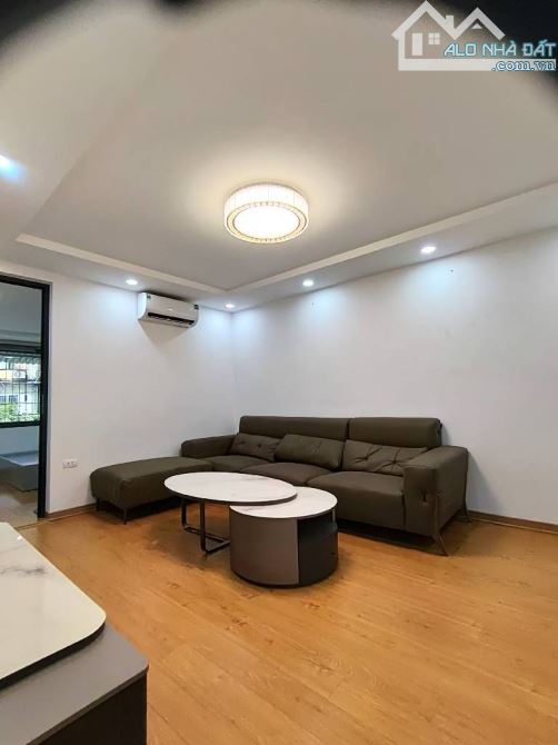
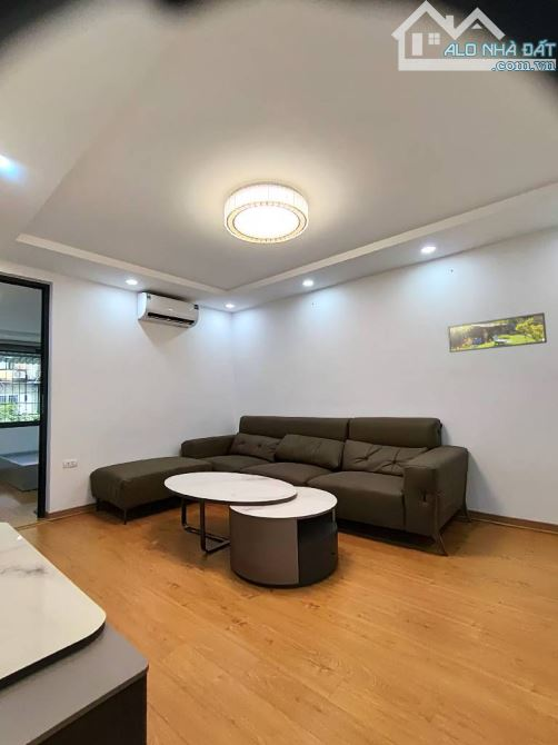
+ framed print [447,311,548,354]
